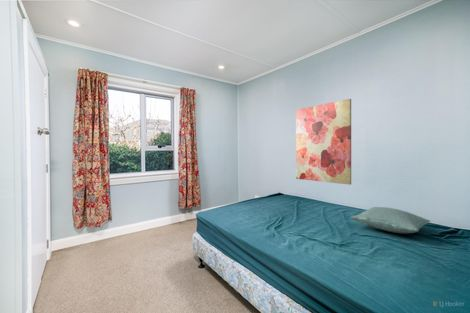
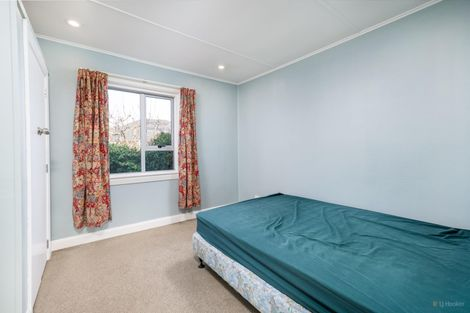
- wall art [295,98,352,186]
- pillow [349,206,431,234]
